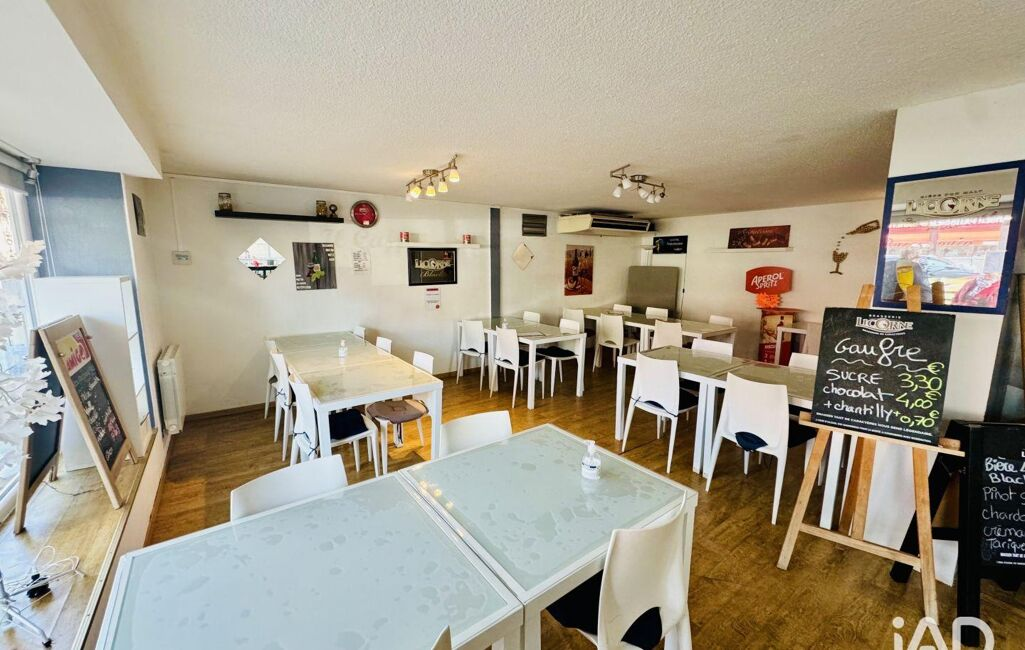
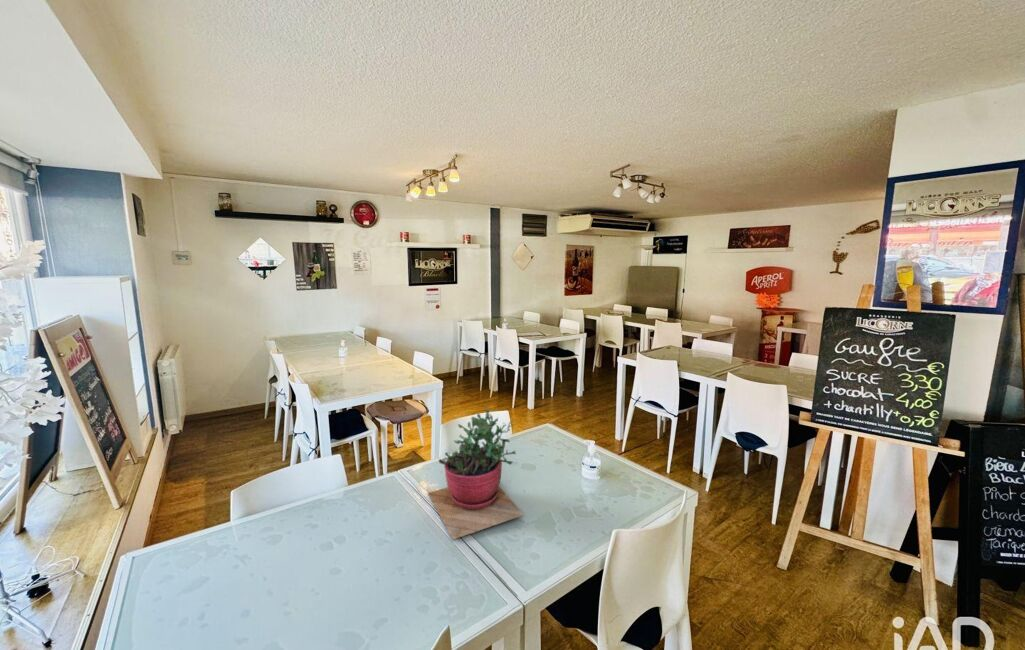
+ succulent plant [427,407,525,541]
